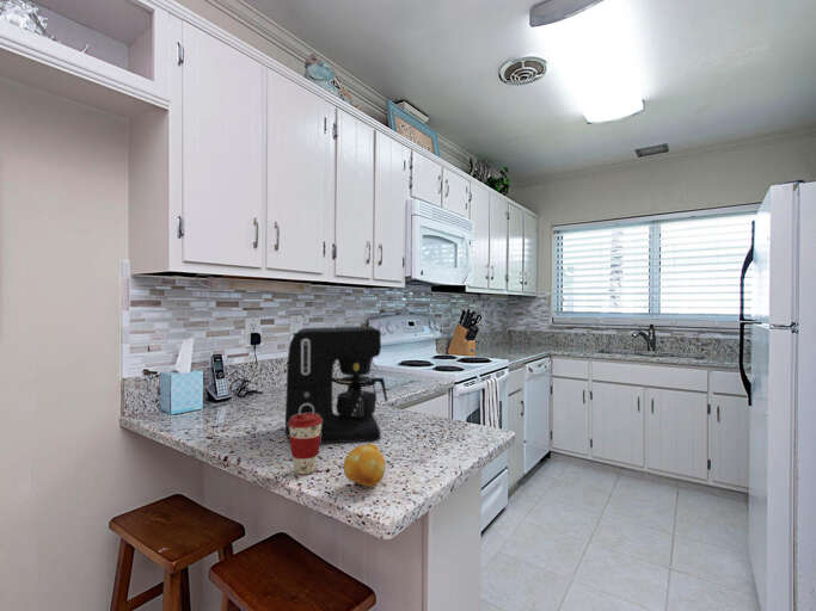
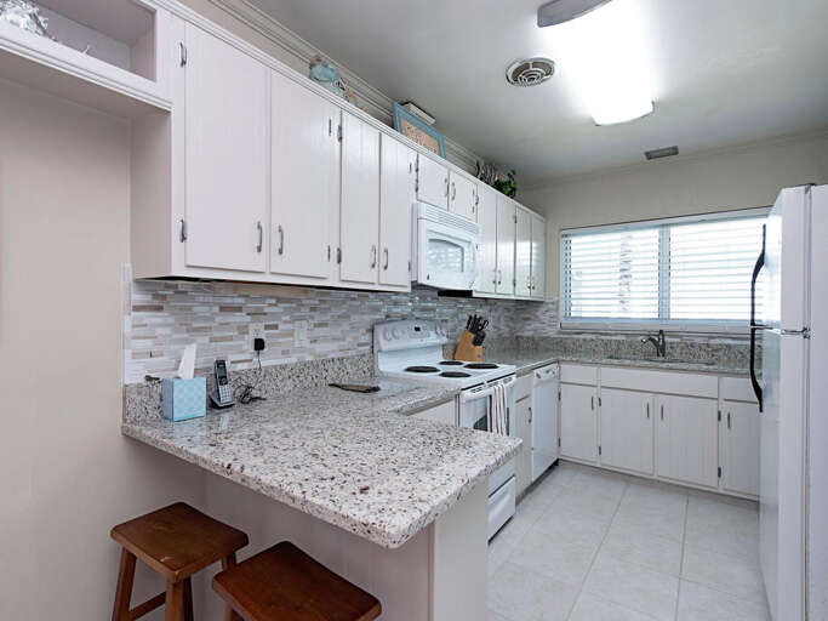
- coffee maker [284,325,388,445]
- fruit [343,443,387,488]
- coffee cup [288,413,323,475]
